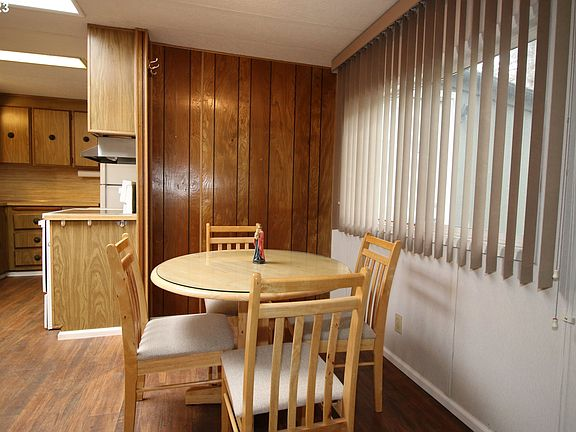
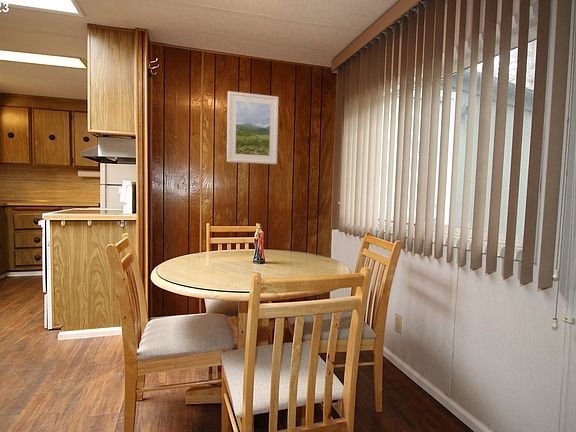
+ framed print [226,90,279,165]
